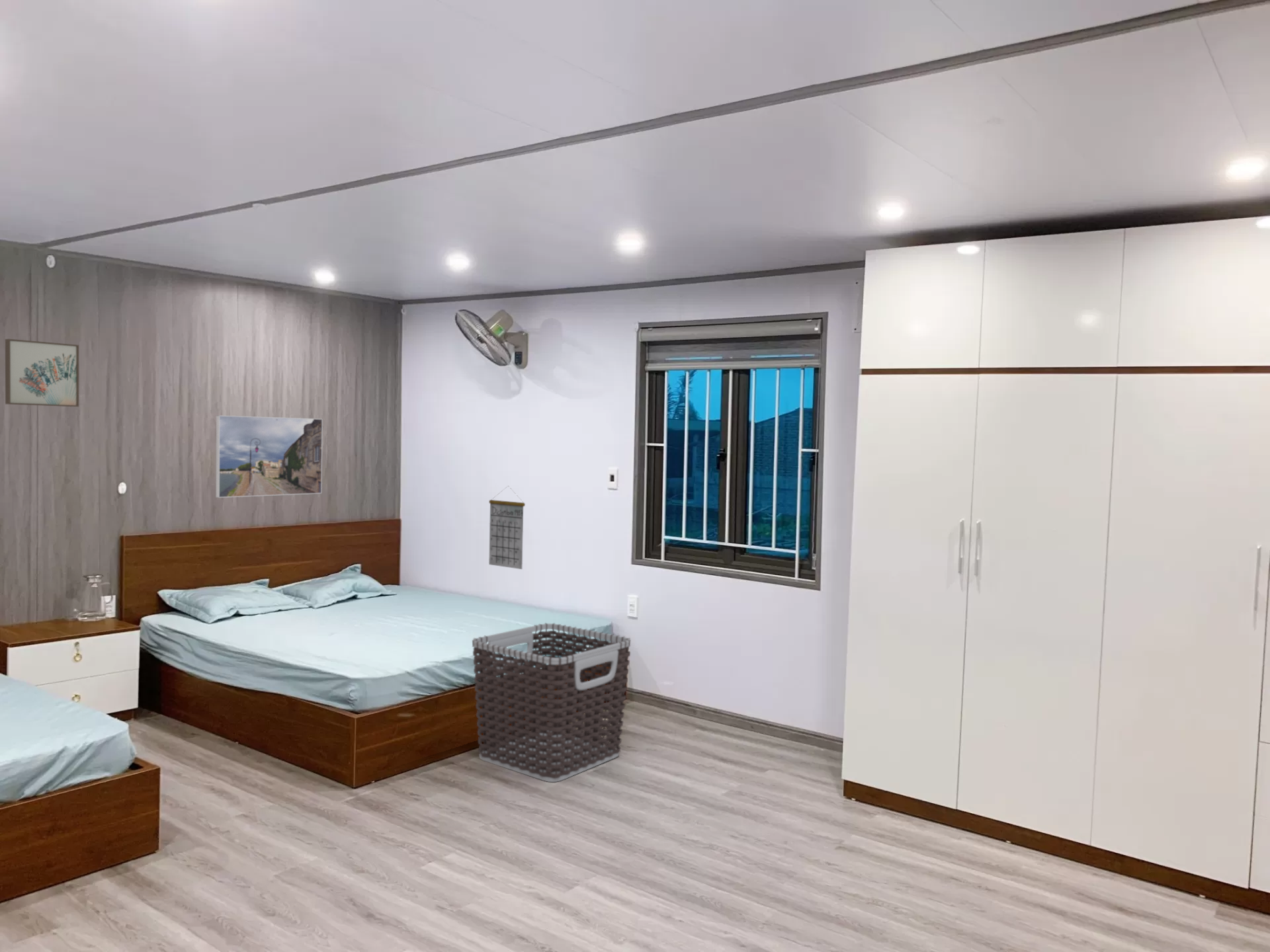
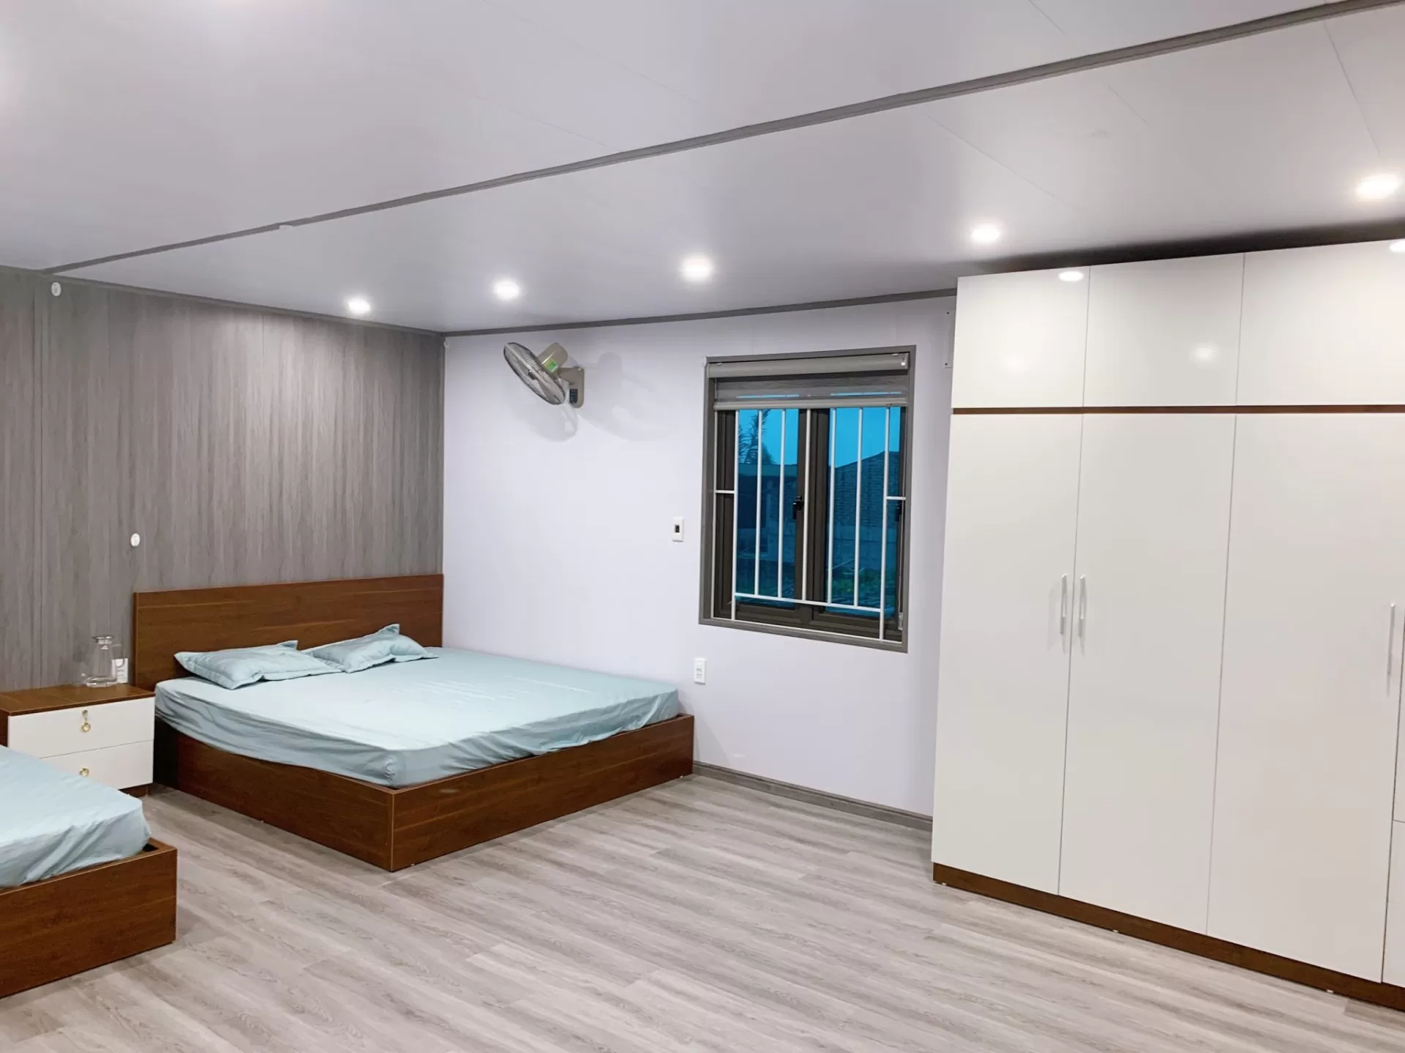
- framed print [215,415,323,498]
- clothes hamper [472,622,631,783]
- wall art [5,338,79,407]
- calendar [488,485,526,570]
